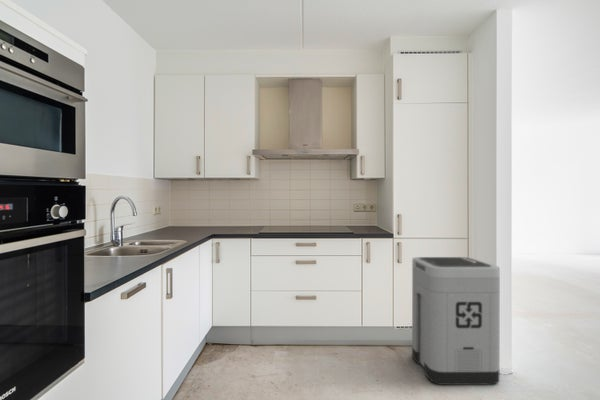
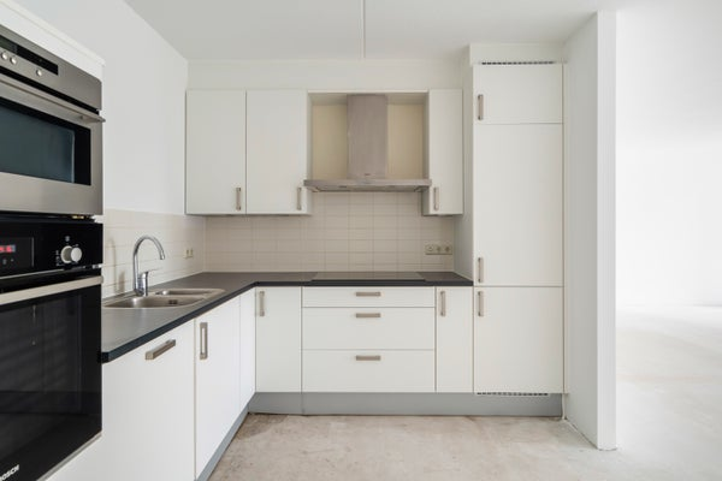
- trash can [411,256,501,386]
